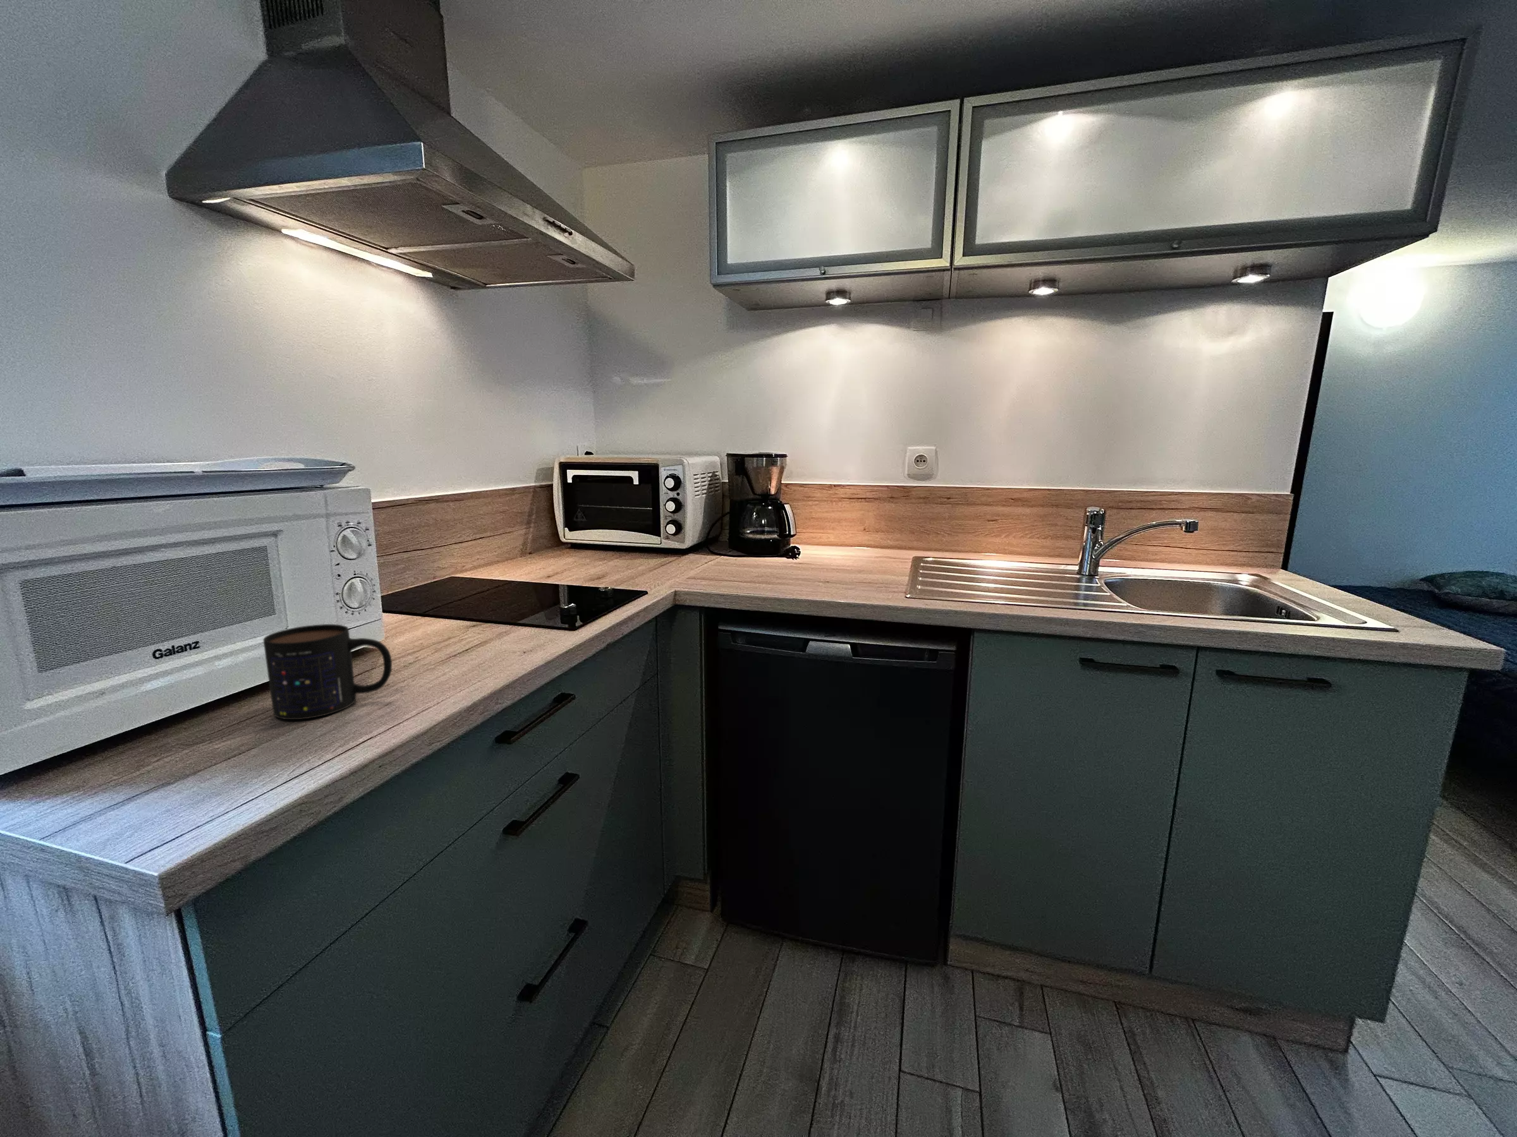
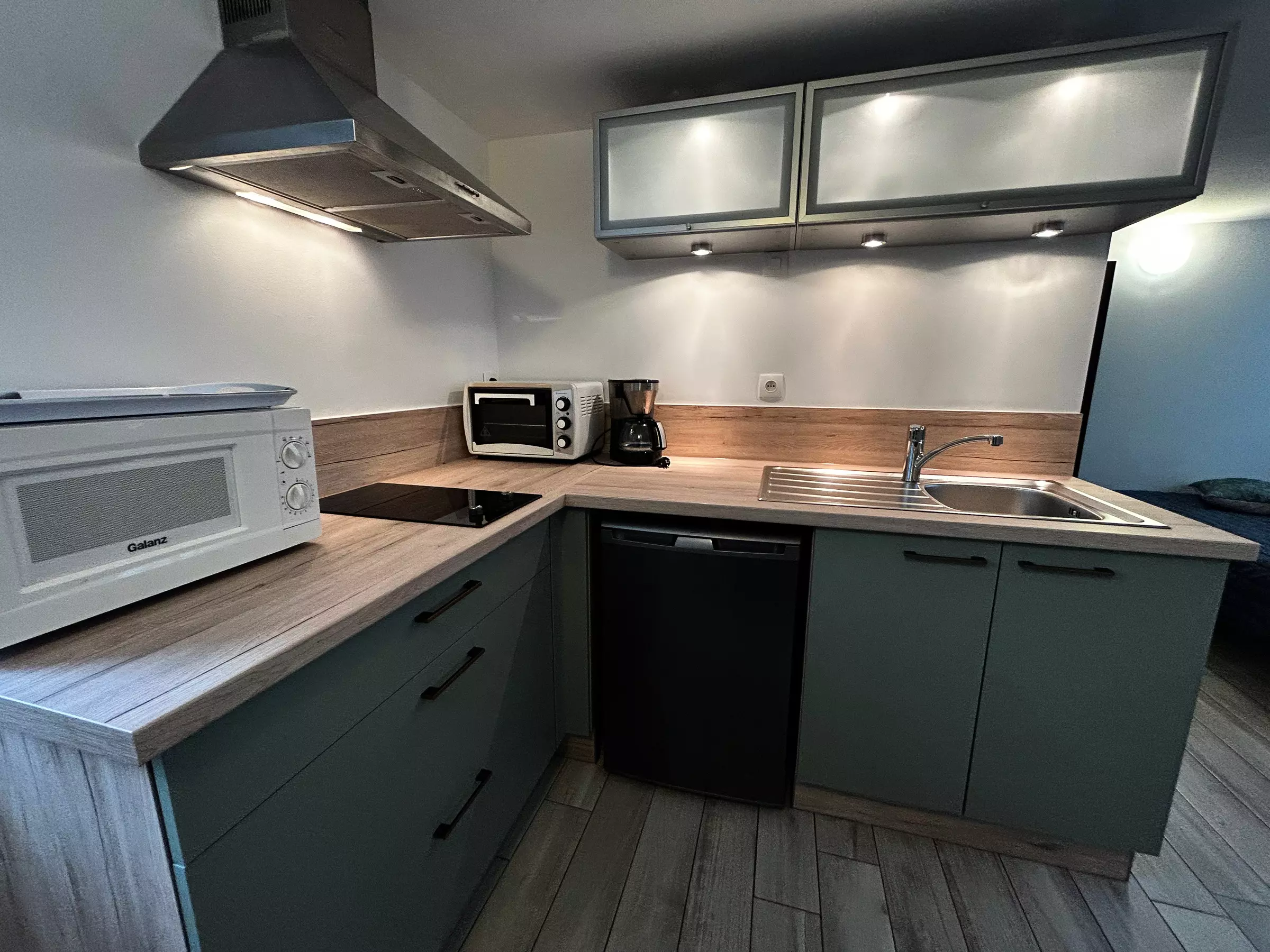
- mug [263,623,393,720]
